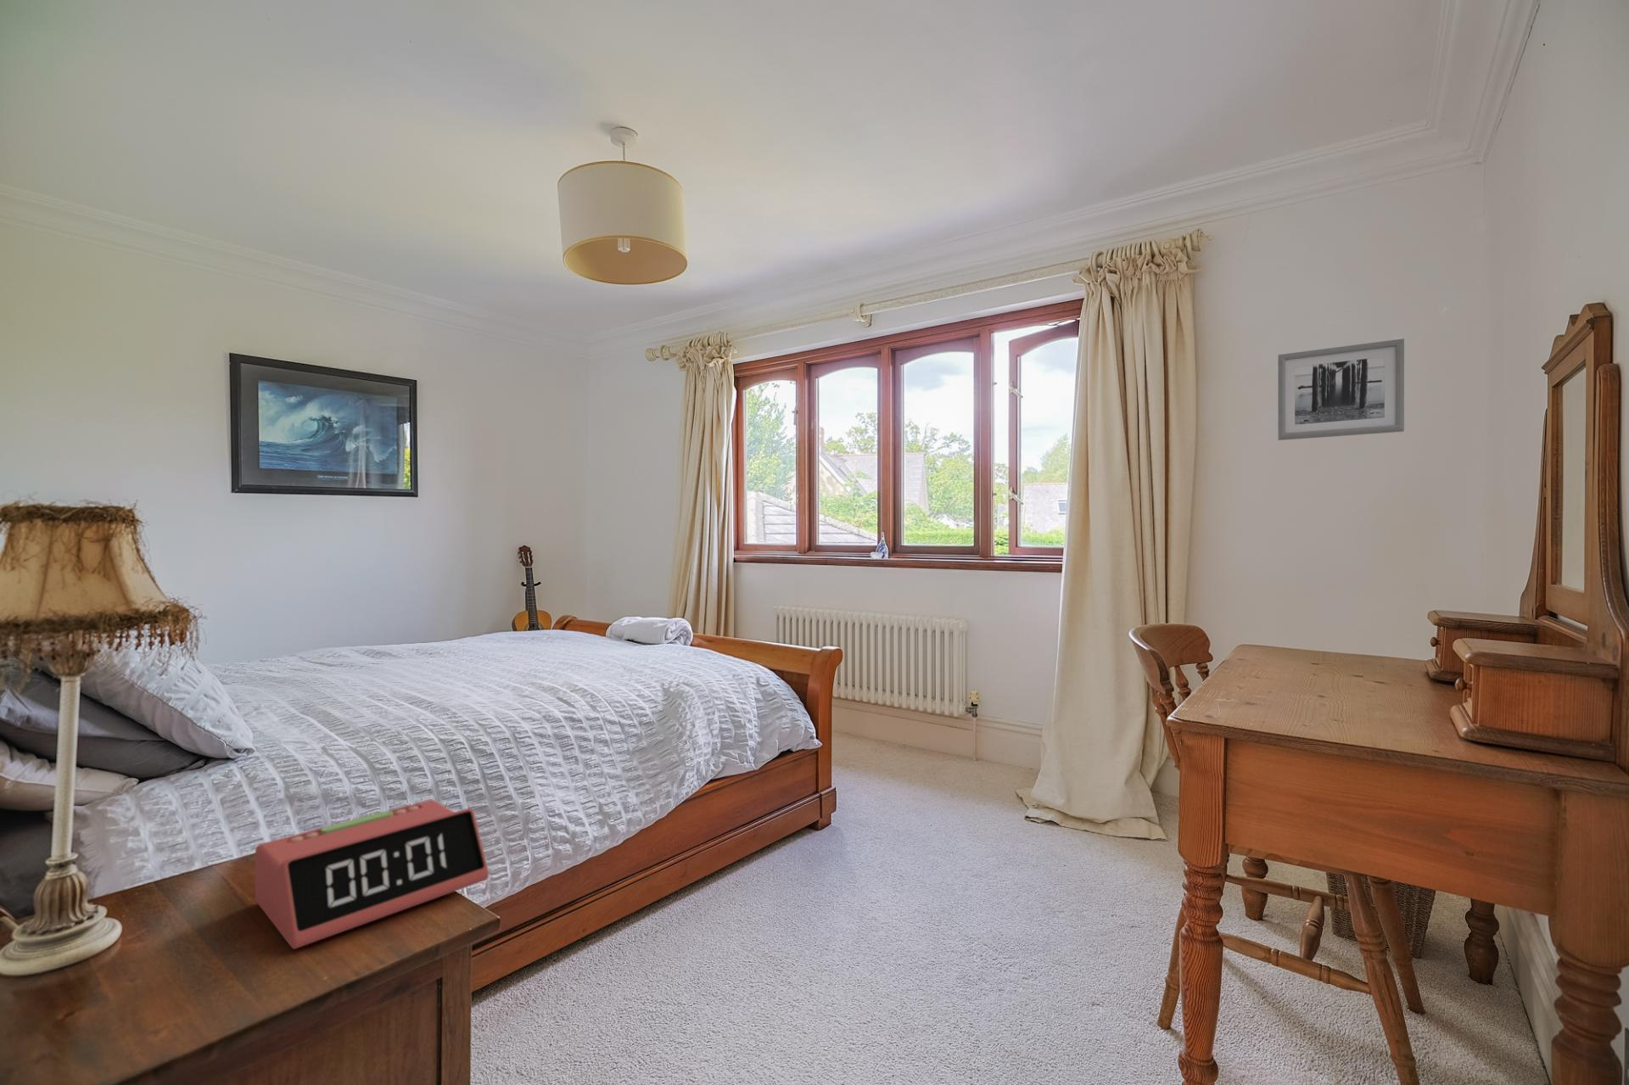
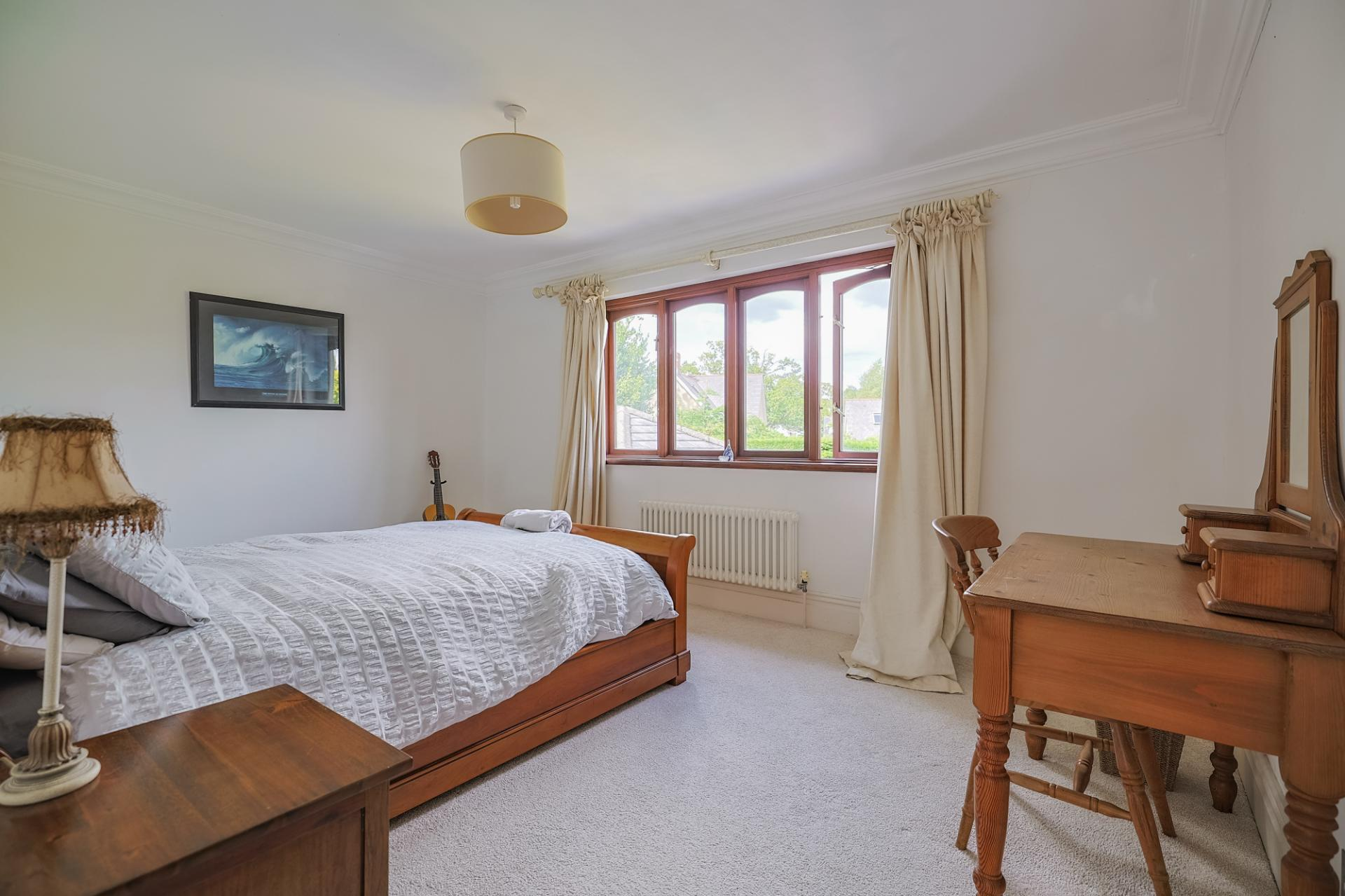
- alarm clock [254,799,489,951]
- wall art [1277,338,1405,441]
